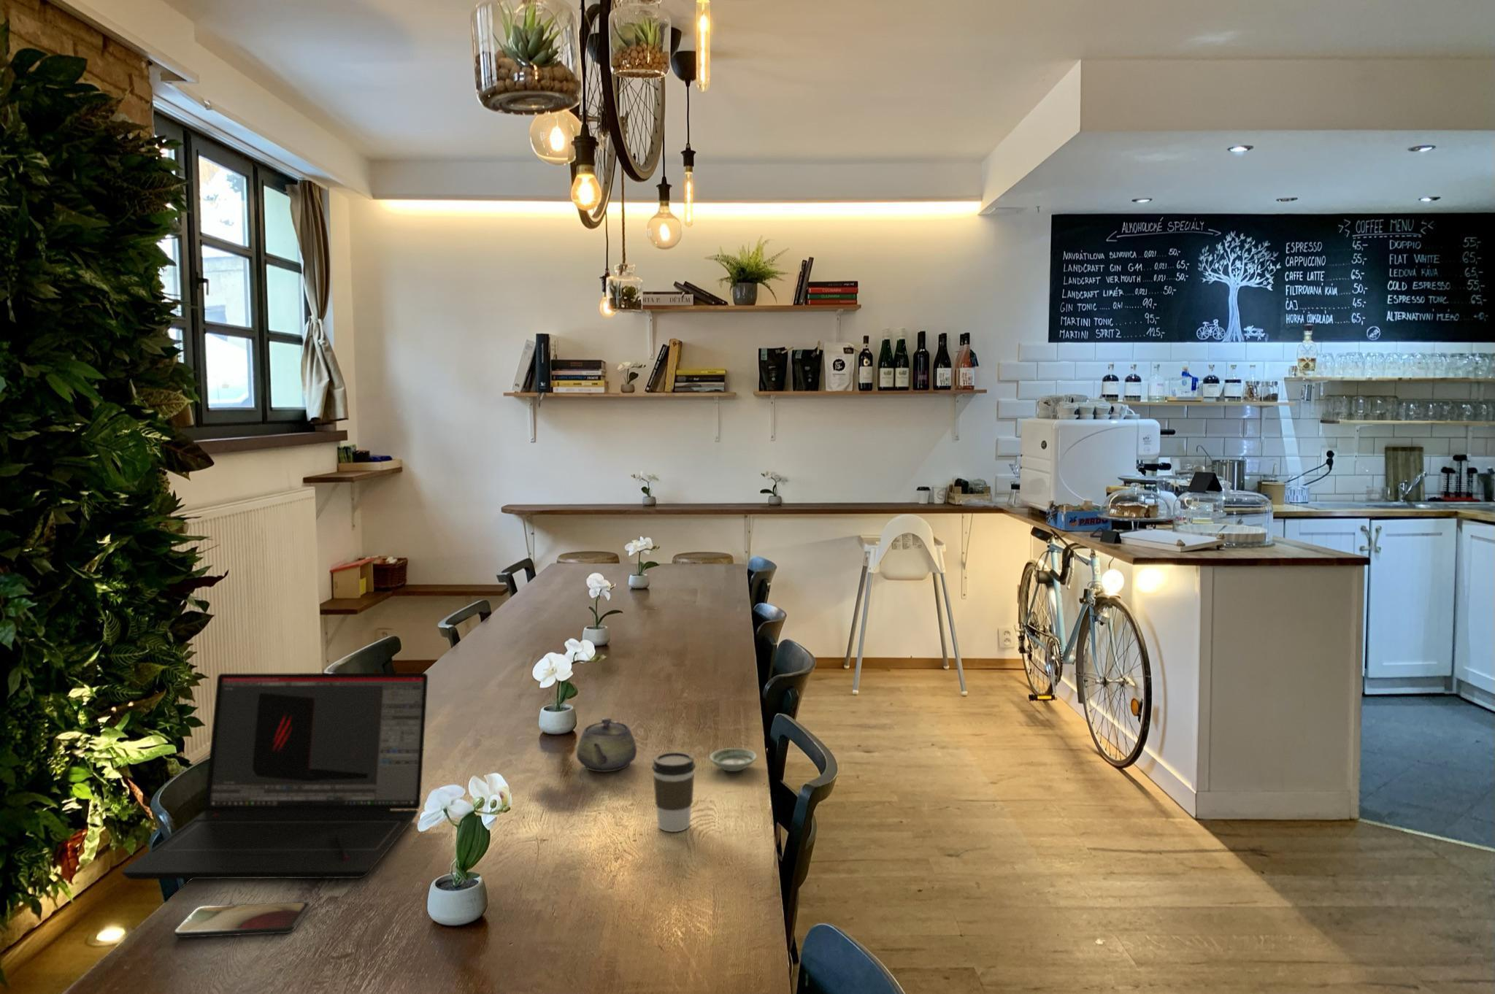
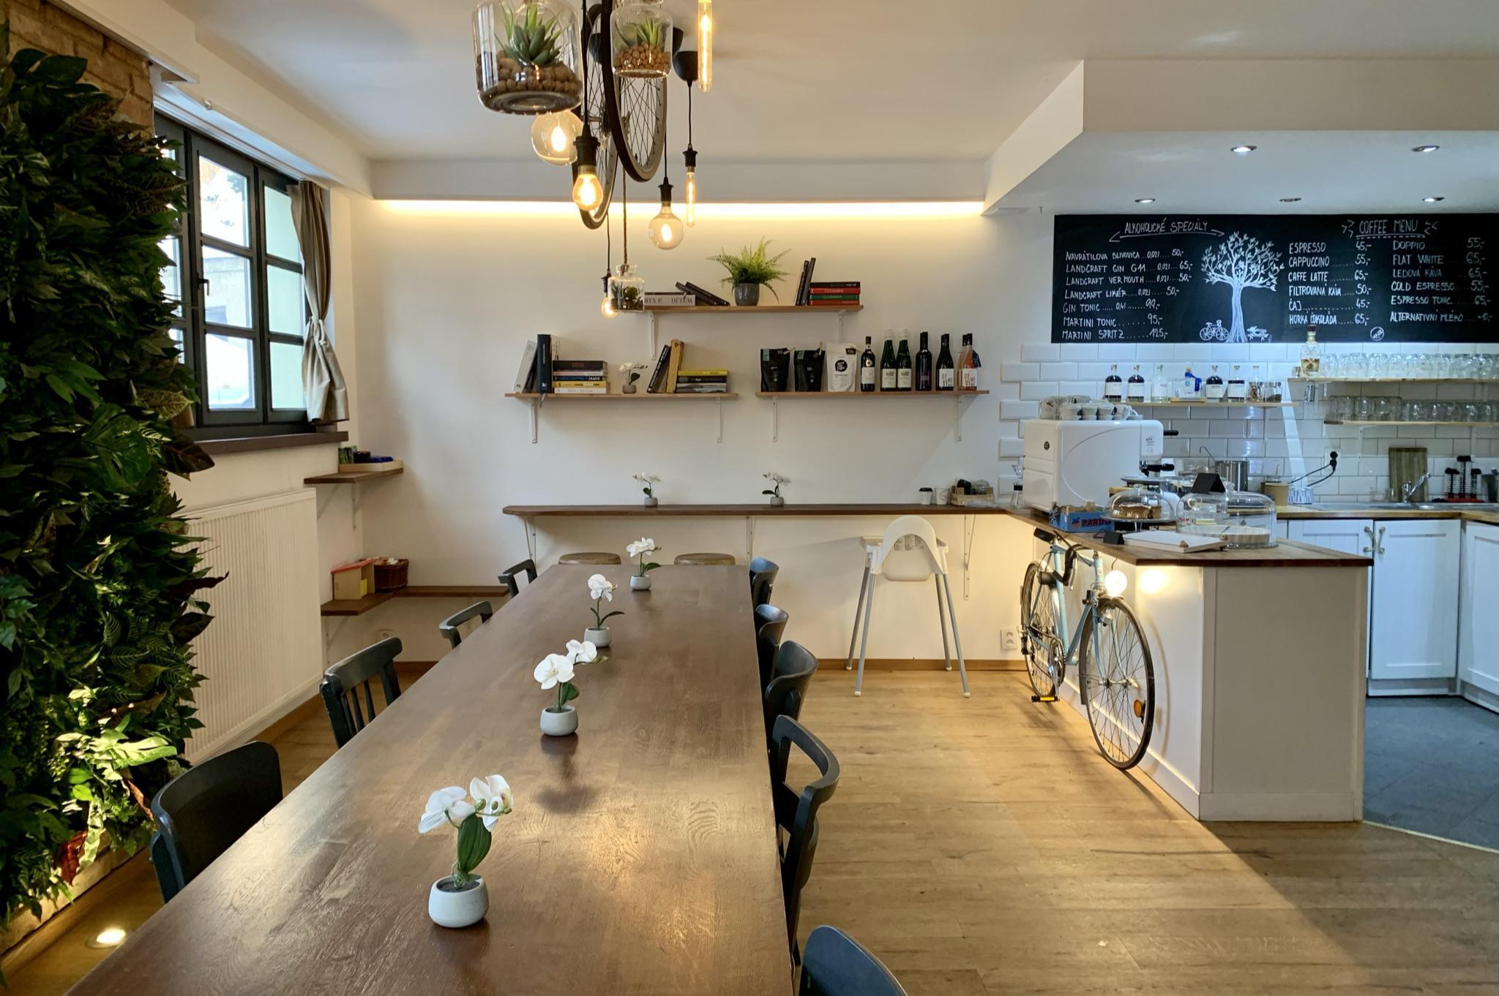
- smartphone [174,901,311,939]
- coffee cup [651,751,696,833]
- saucer [709,748,757,772]
- laptop [121,672,428,880]
- teapot [576,718,638,773]
